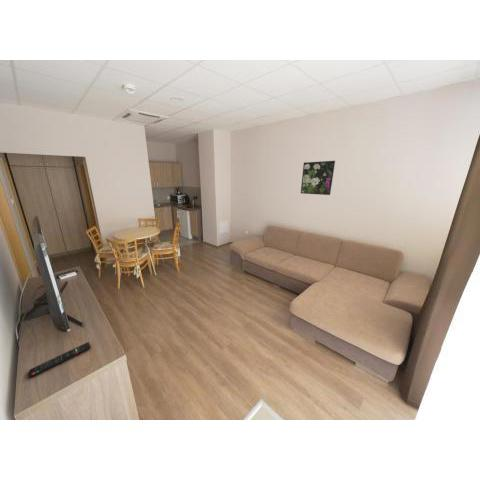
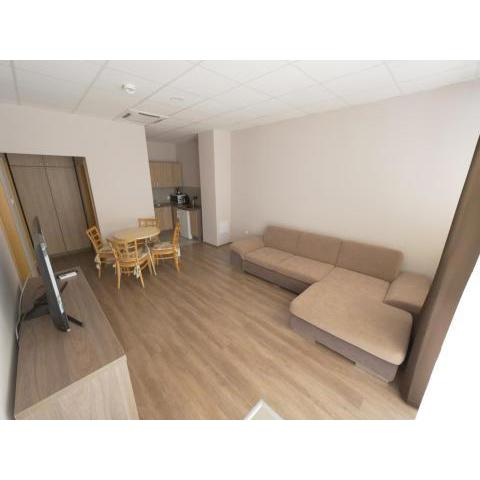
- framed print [300,160,336,196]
- remote control [27,341,92,379]
